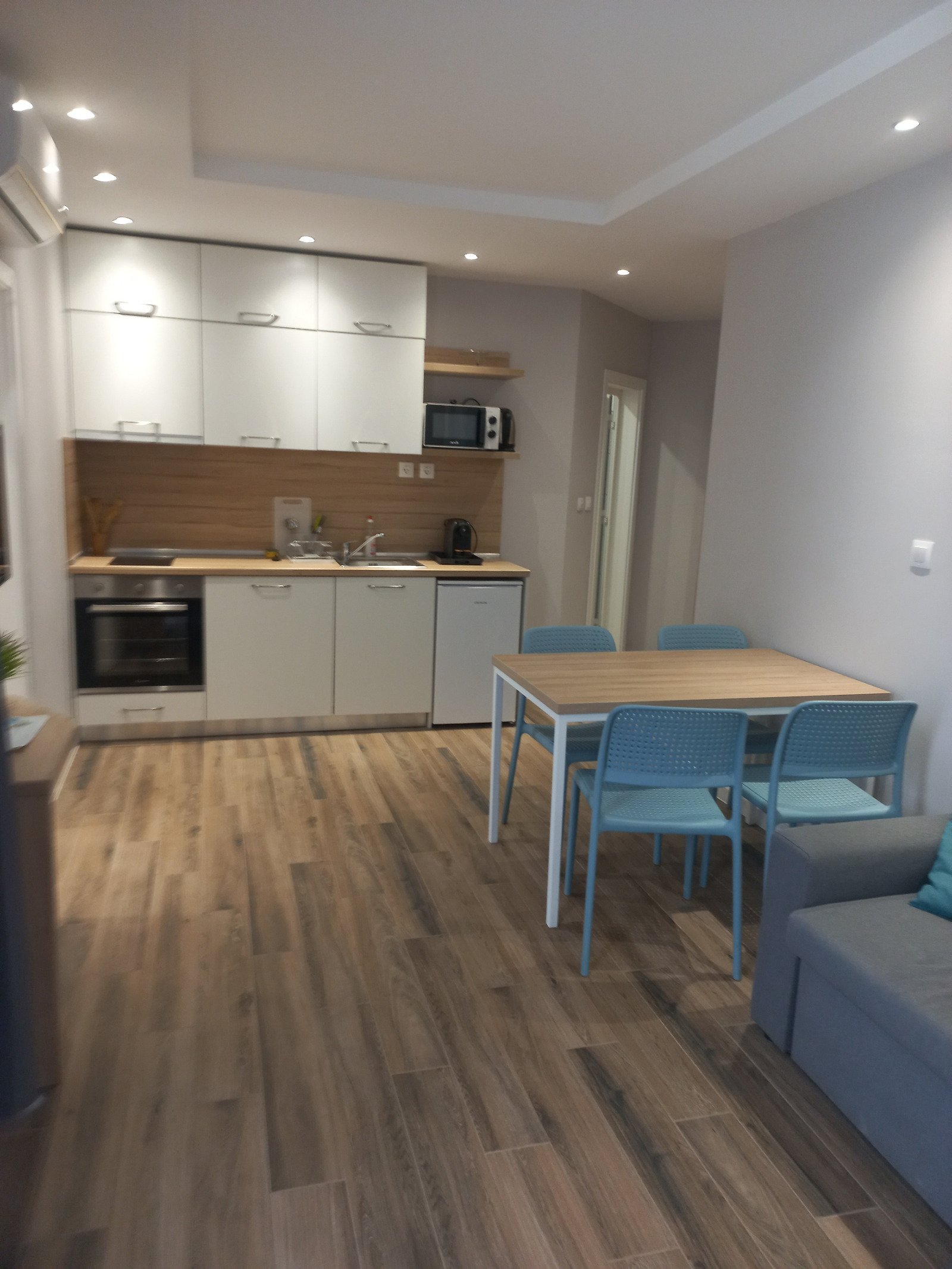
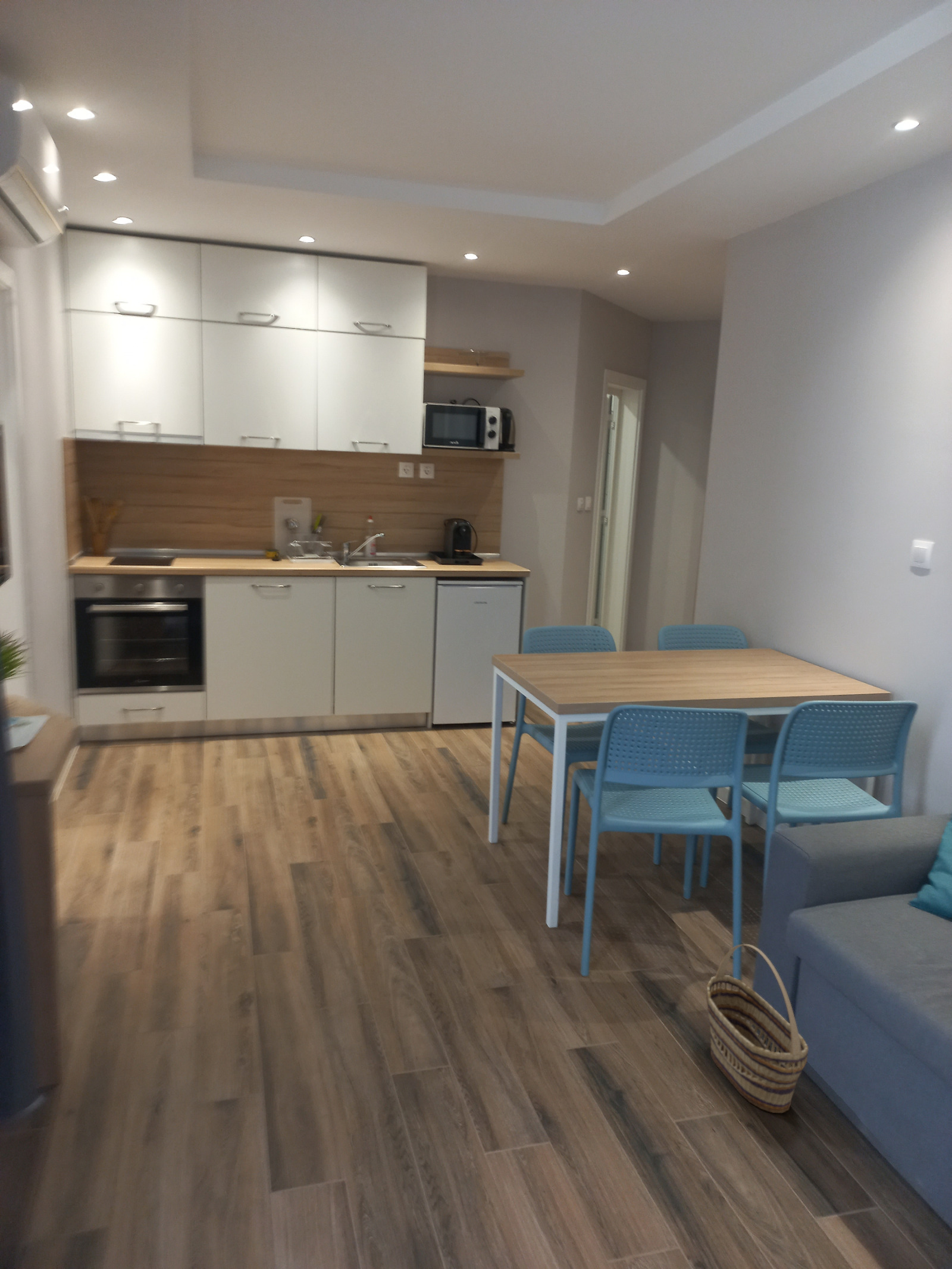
+ basket [706,944,809,1114]
